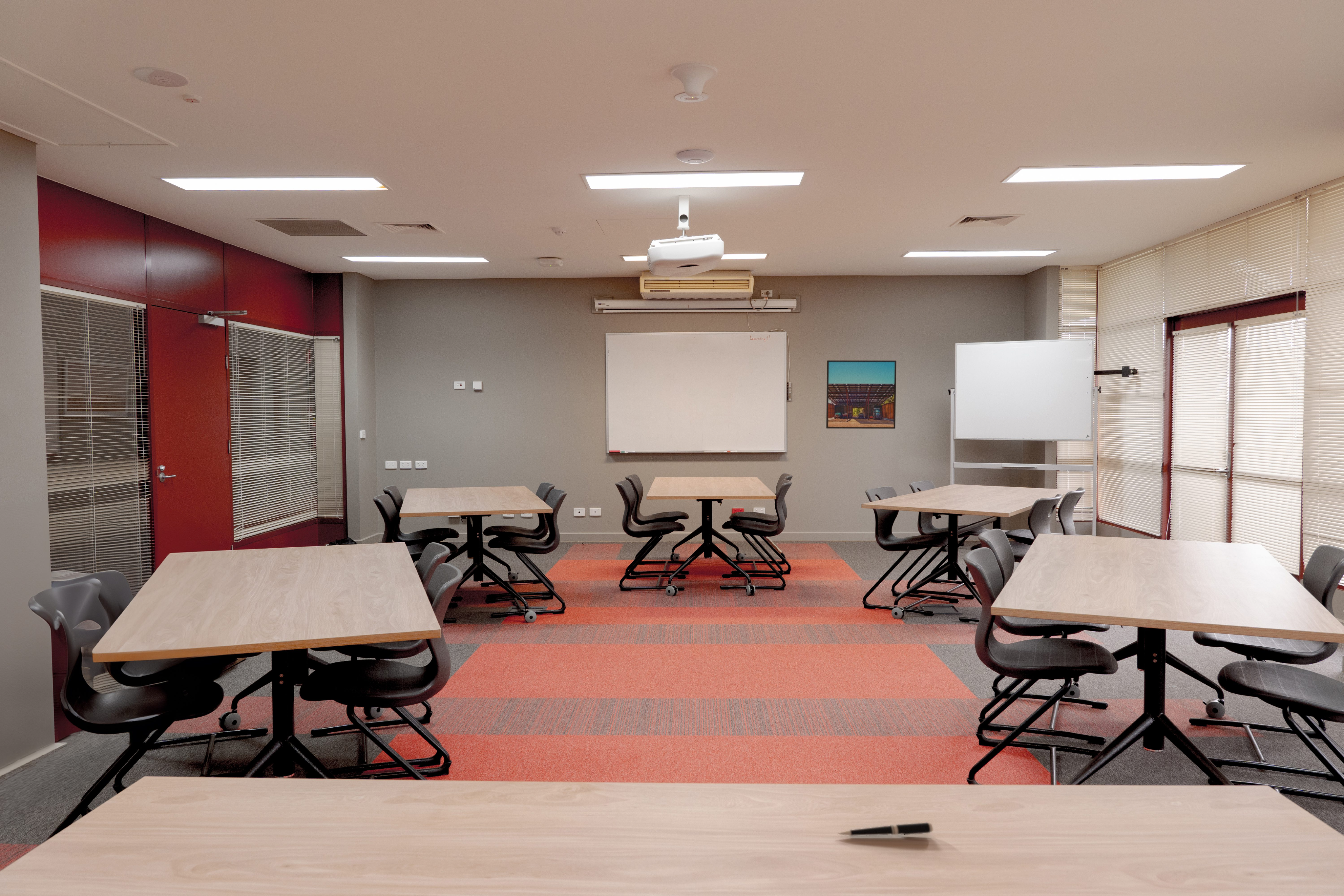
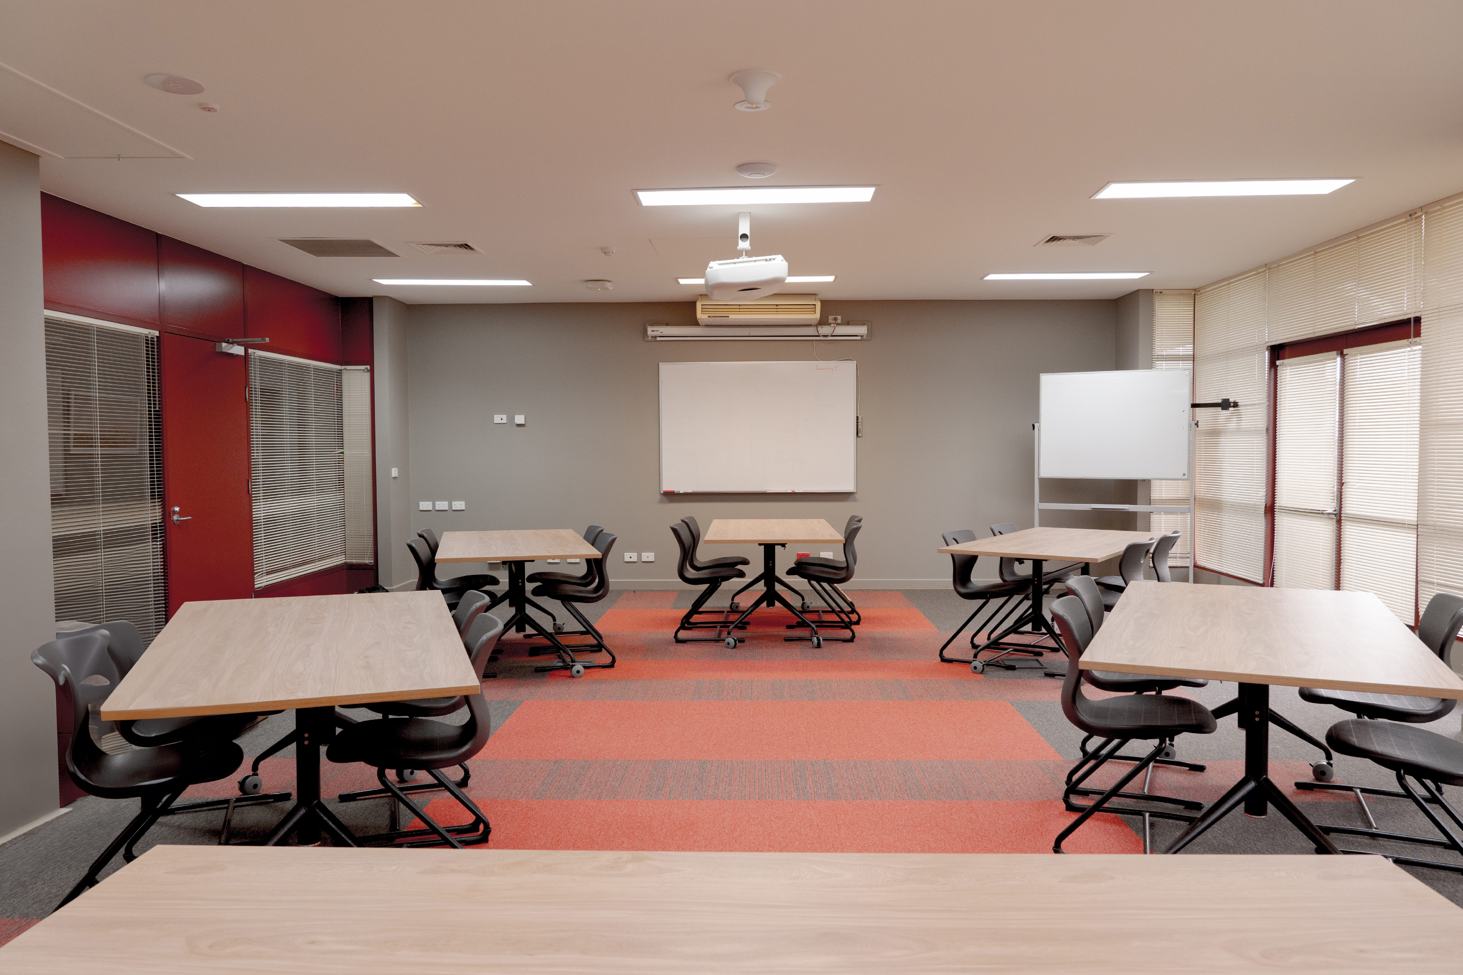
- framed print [826,360,897,429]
- pen [837,822,933,836]
